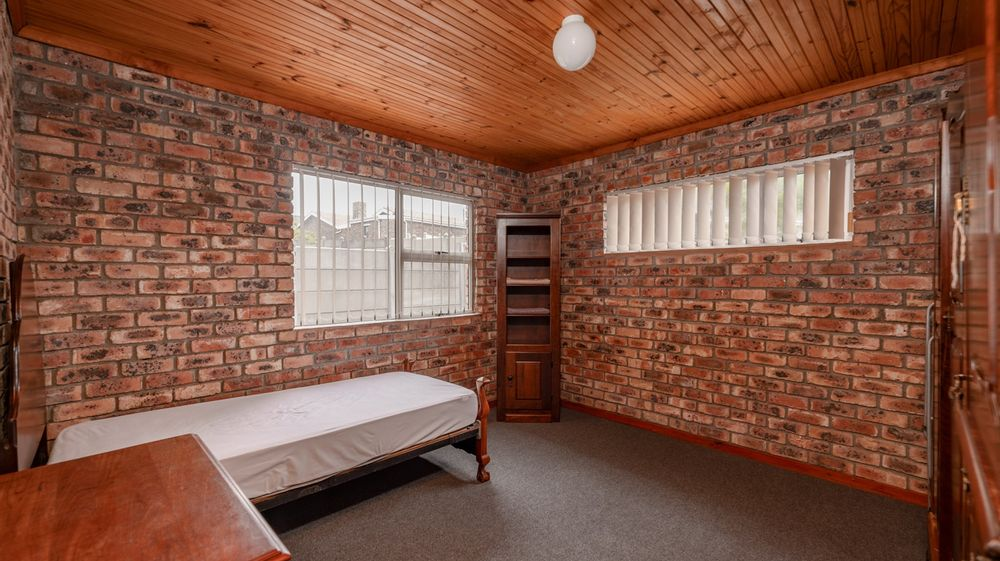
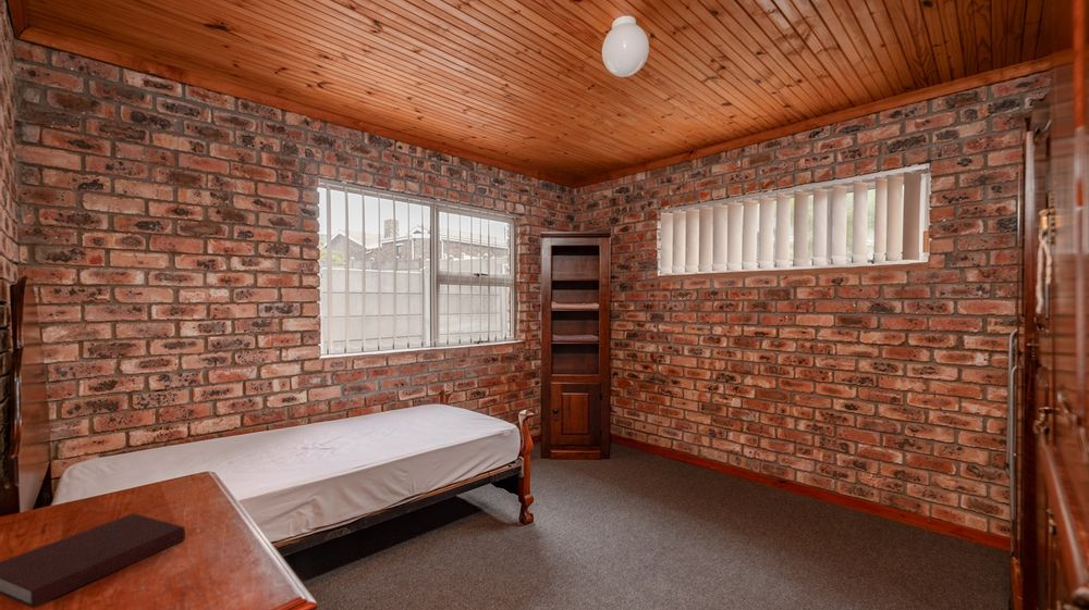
+ notebook [0,512,186,609]
